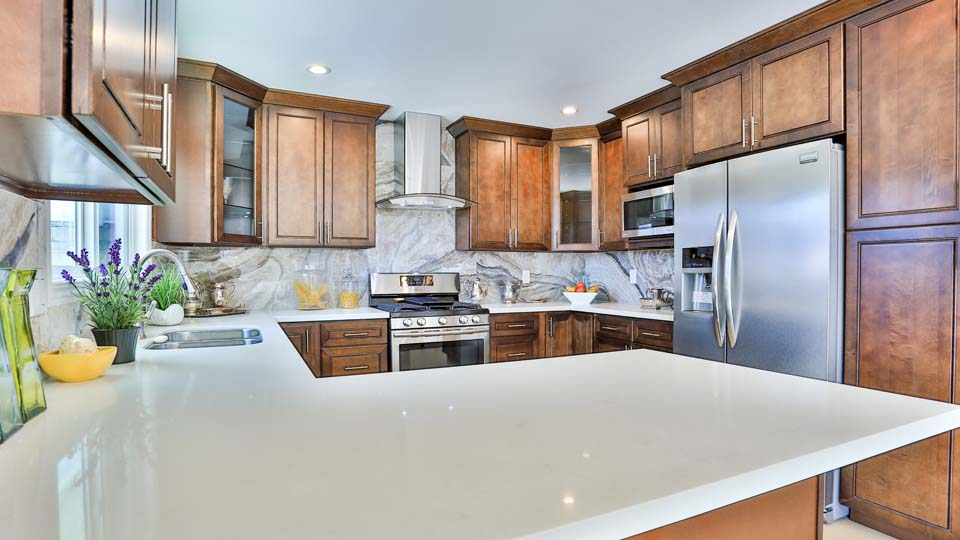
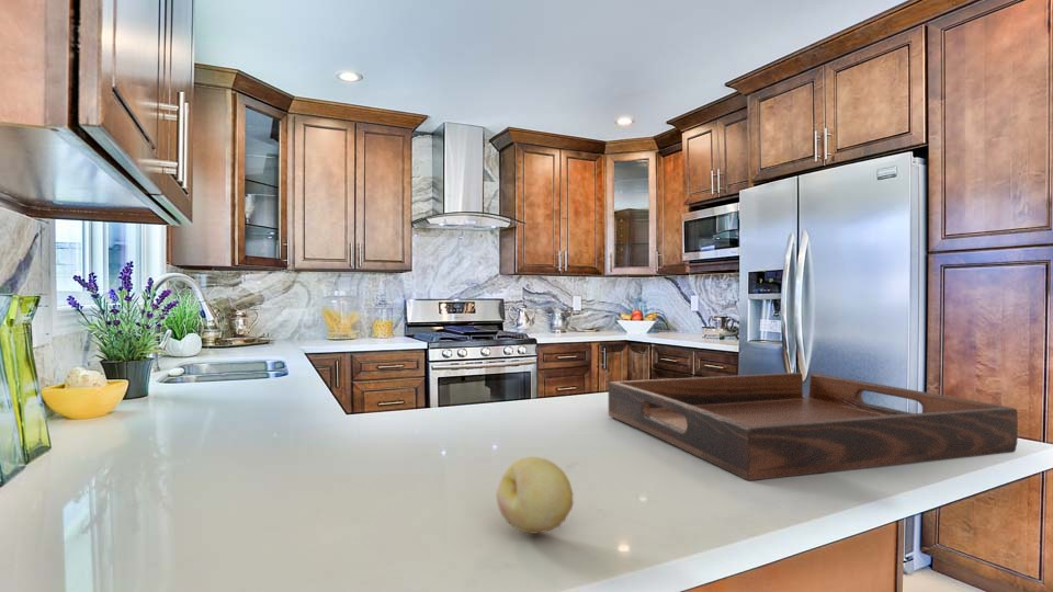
+ serving tray [608,372,1019,481]
+ fruit [496,456,575,535]
